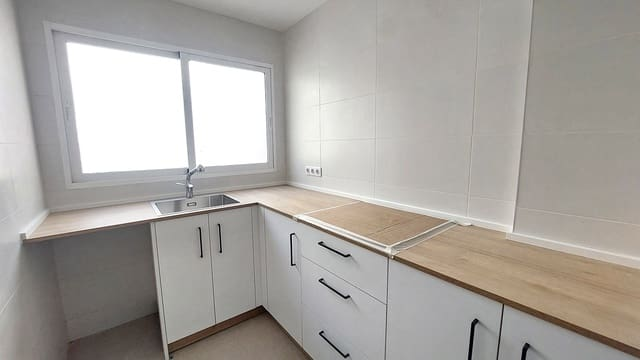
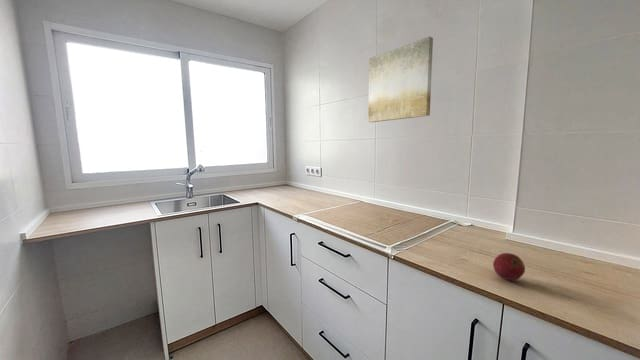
+ apple [492,252,526,281]
+ wall art [367,35,434,123]
